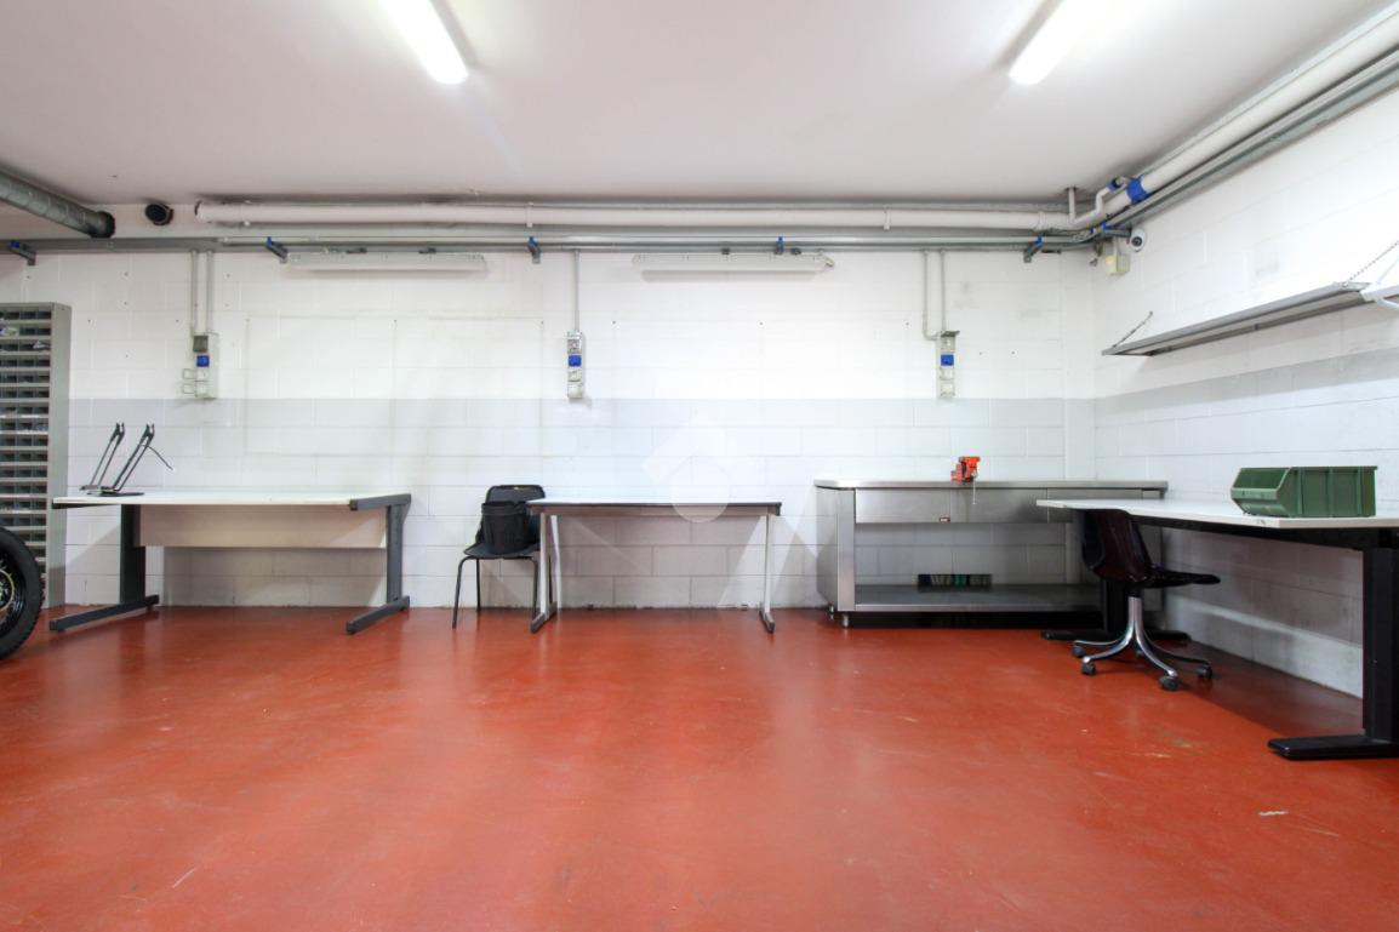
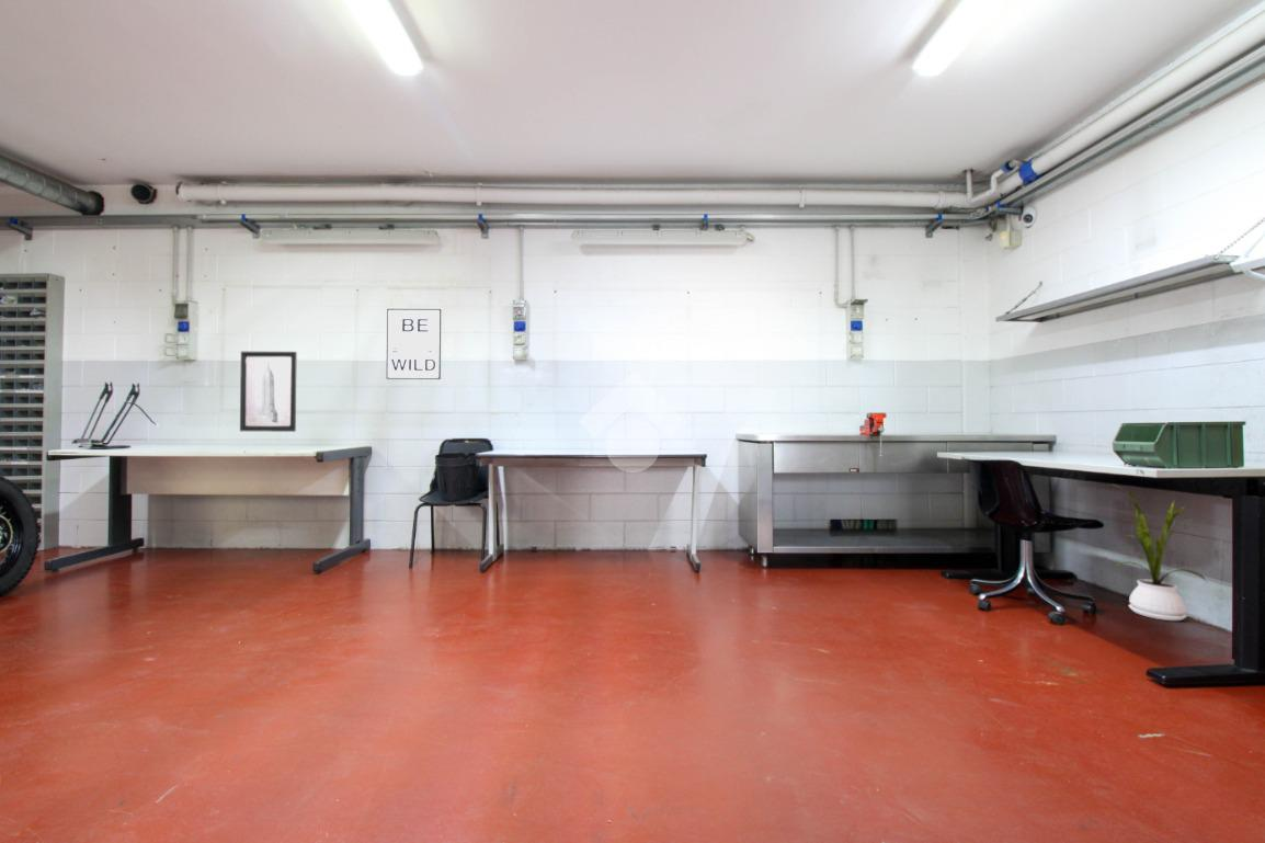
+ house plant [1113,483,1207,622]
+ wall art [239,351,298,433]
+ wall art [386,308,442,380]
